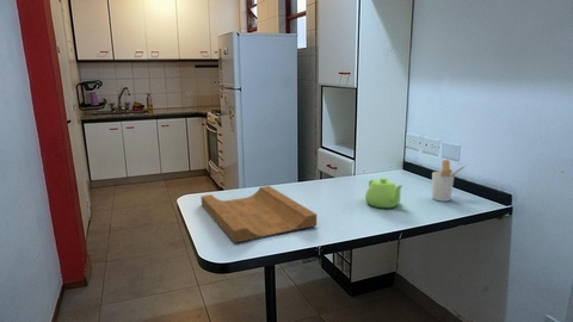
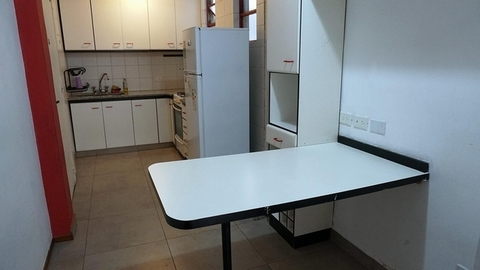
- teapot [364,177,405,209]
- cutting board [199,185,318,244]
- utensil holder [431,159,468,203]
